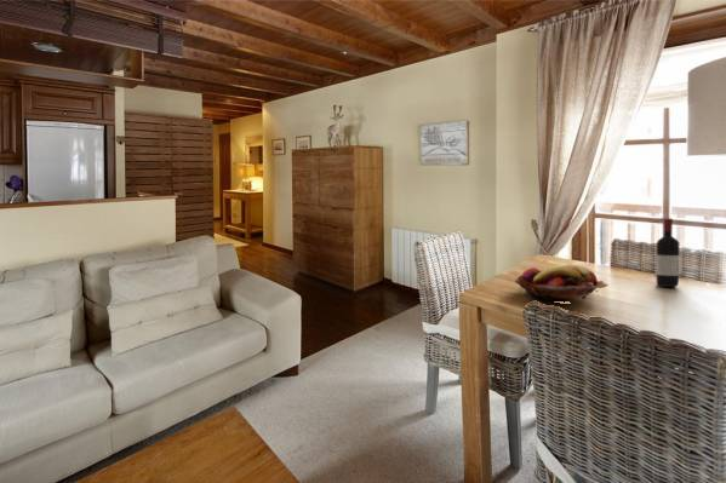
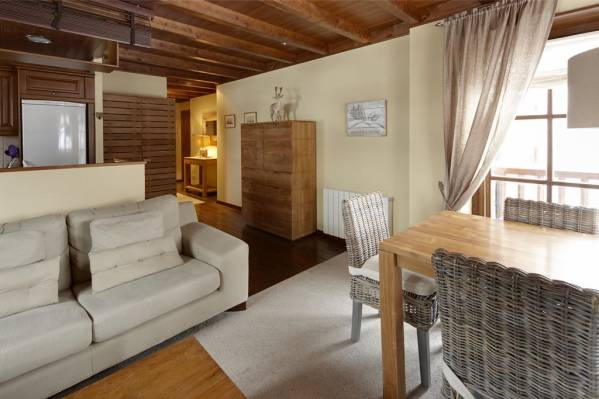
- fruit basket [514,264,610,301]
- wine bottle [656,218,680,288]
